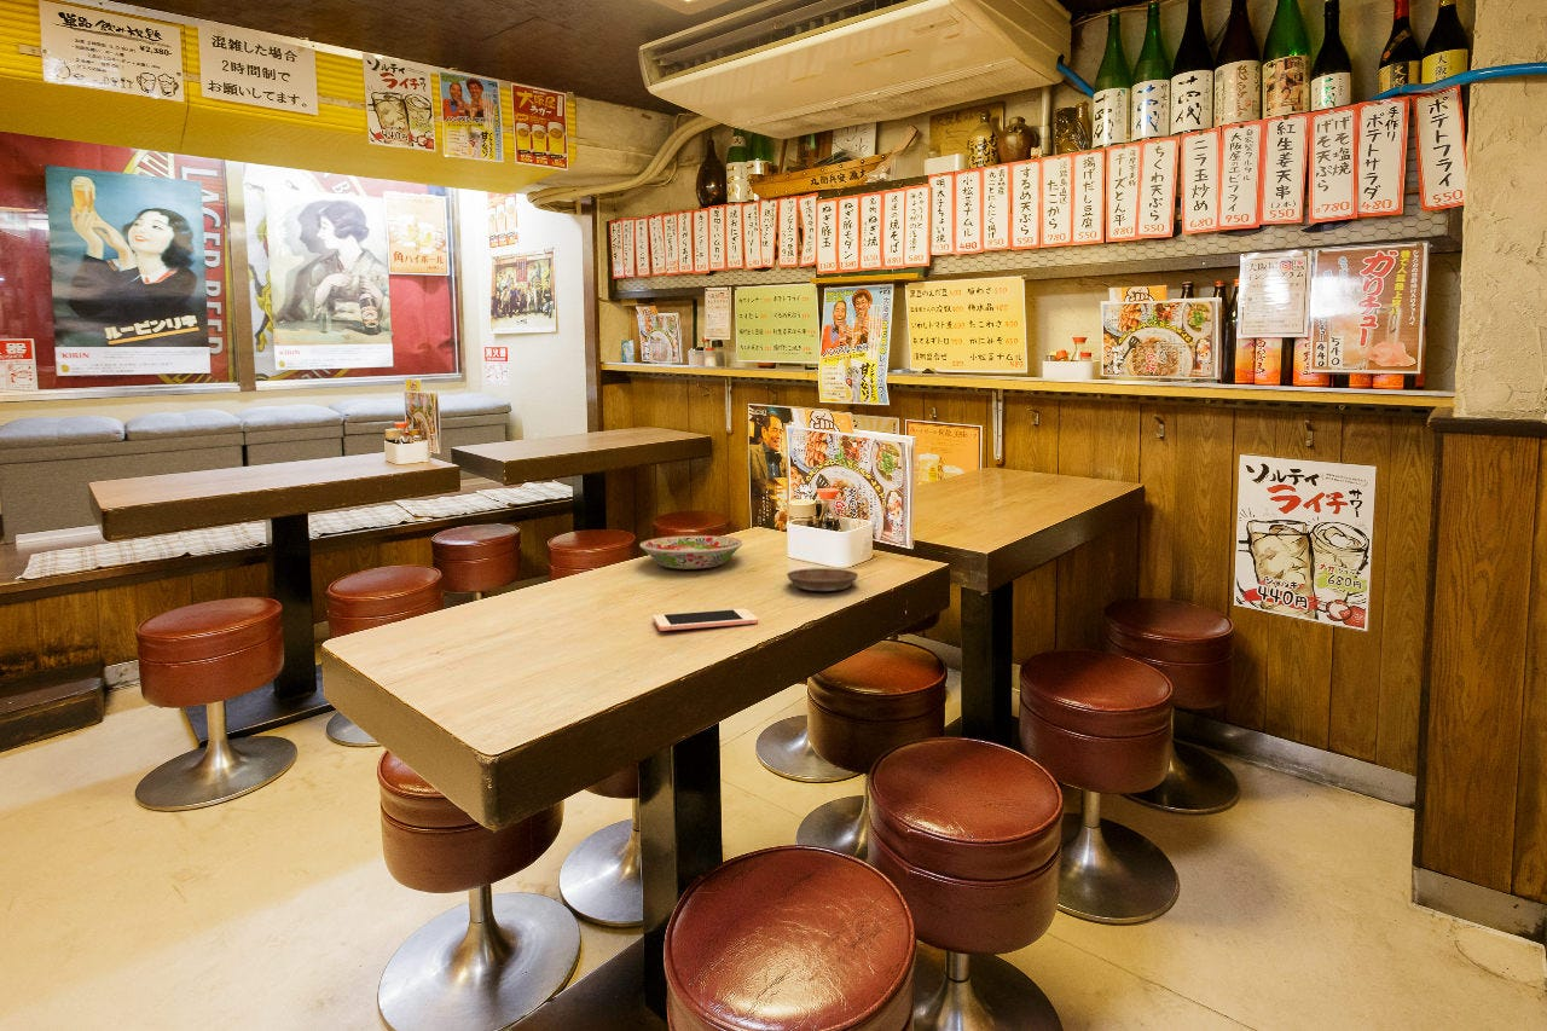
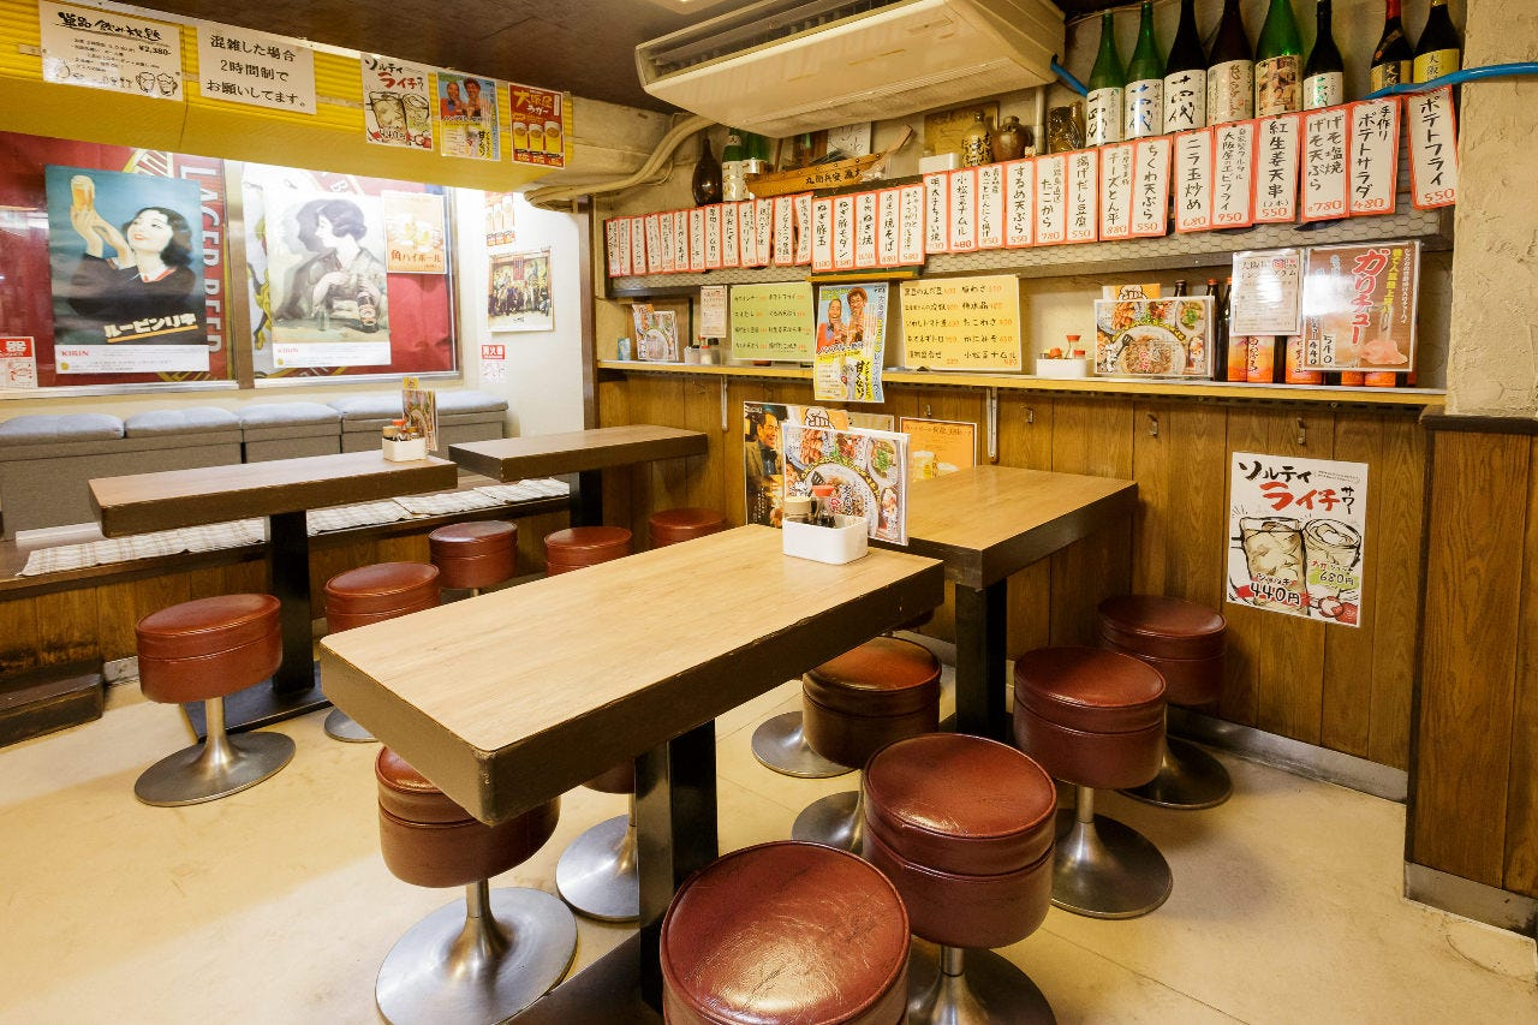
- bowl [639,534,743,570]
- saucer [786,567,859,592]
- cell phone [651,608,759,632]
